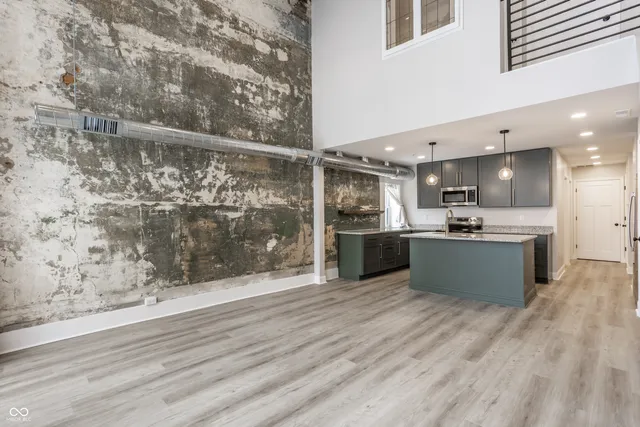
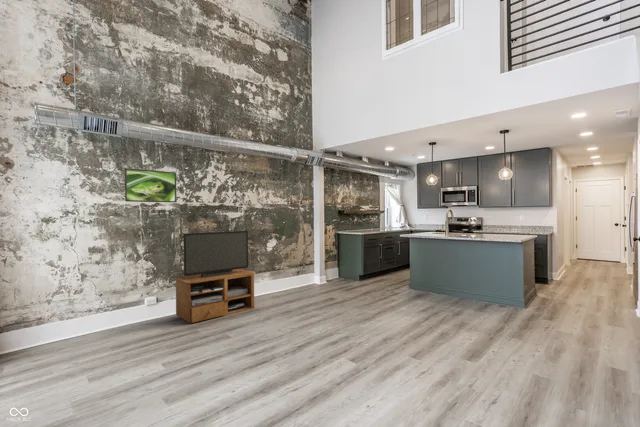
+ tv stand [173,230,255,325]
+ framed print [124,167,177,203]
